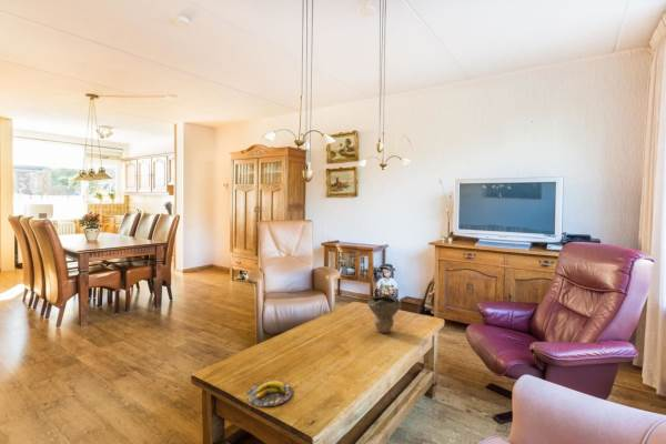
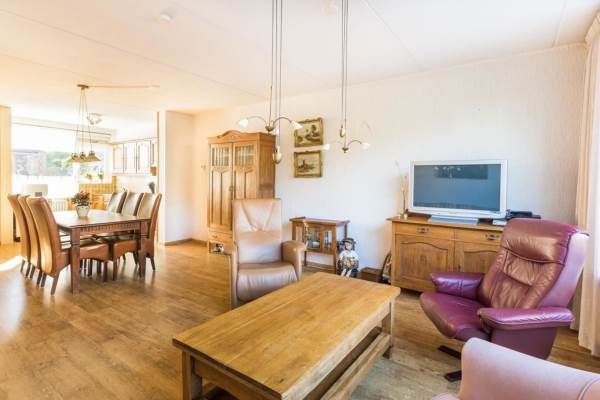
- banana [246,380,294,407]
- decorative bowl [367,293,402,334]
